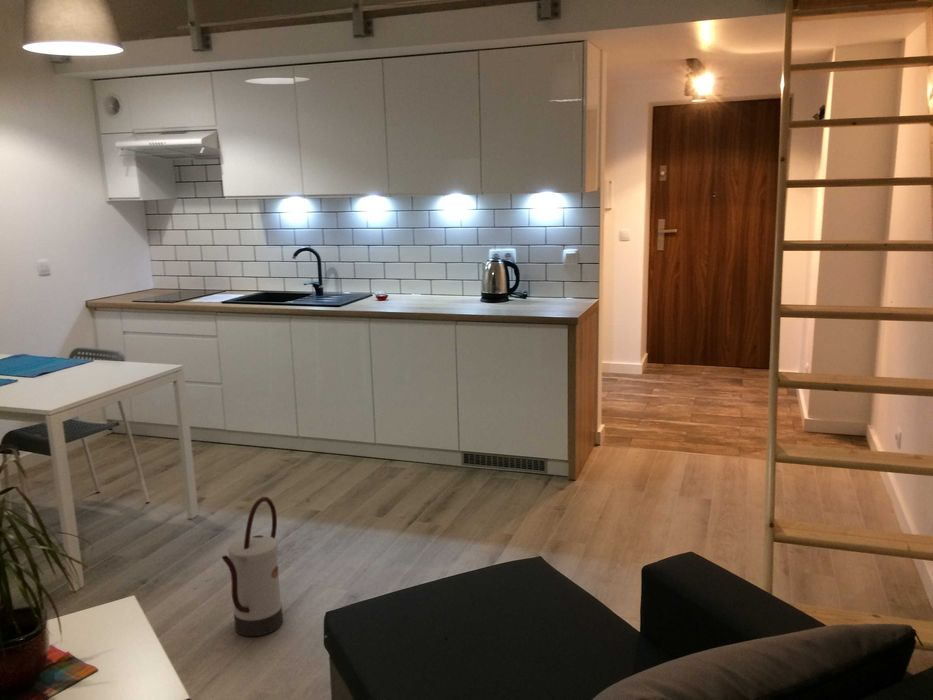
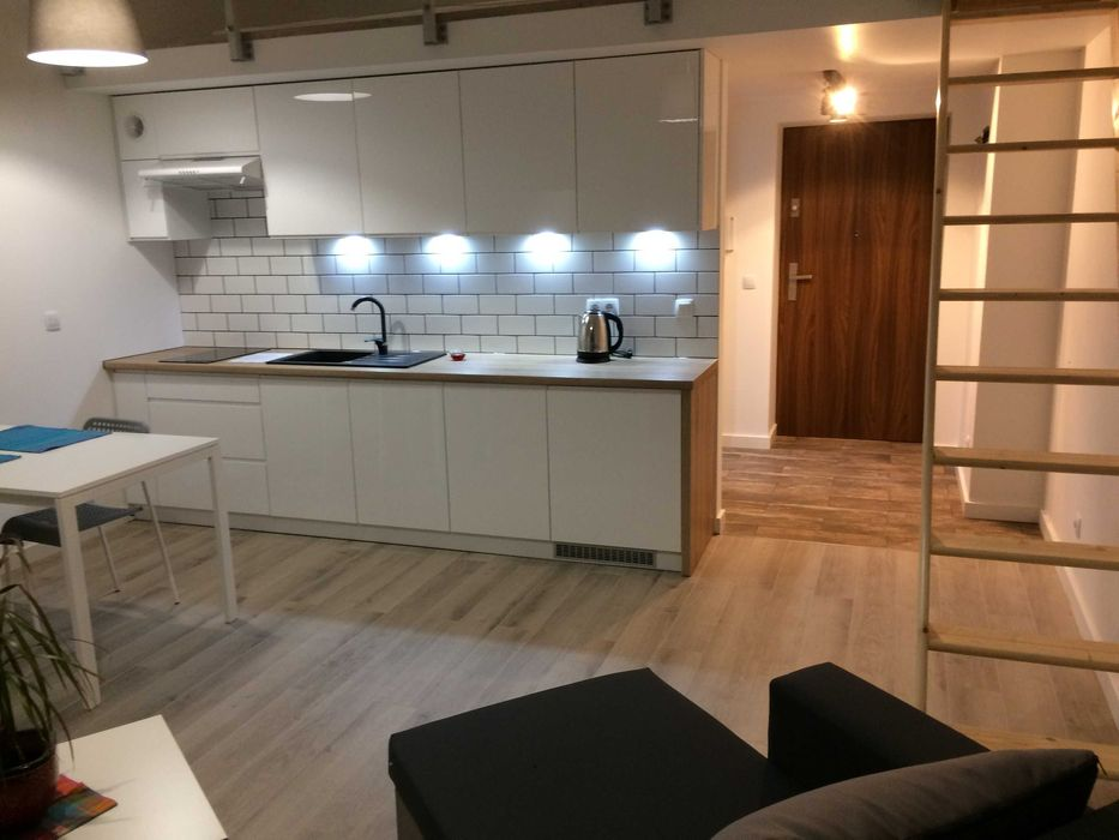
- watering can [221,496,284,637]
